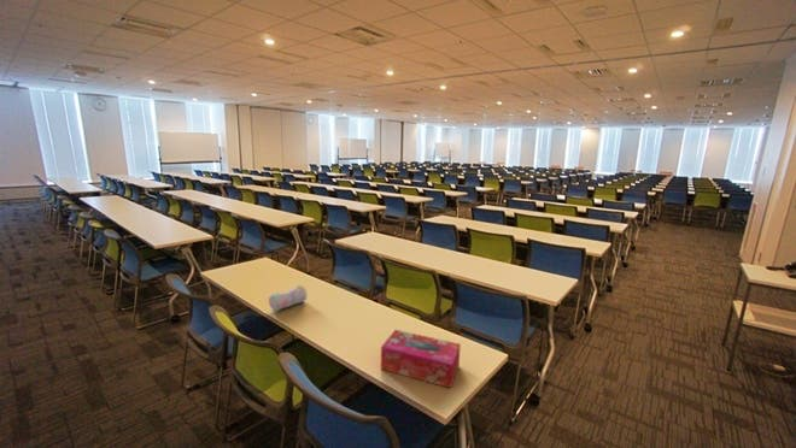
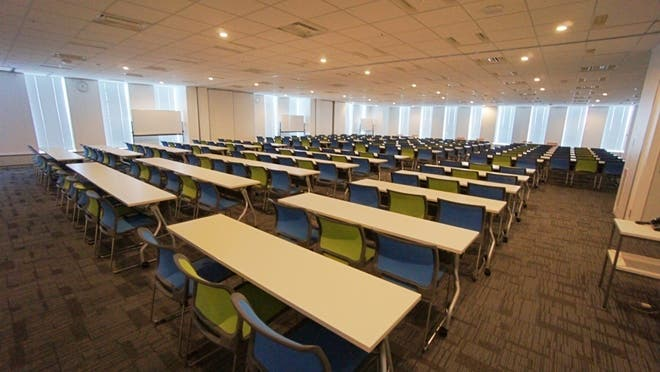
- tissue box [380,329,462,389]
- pencil case [268,284,308,312]
